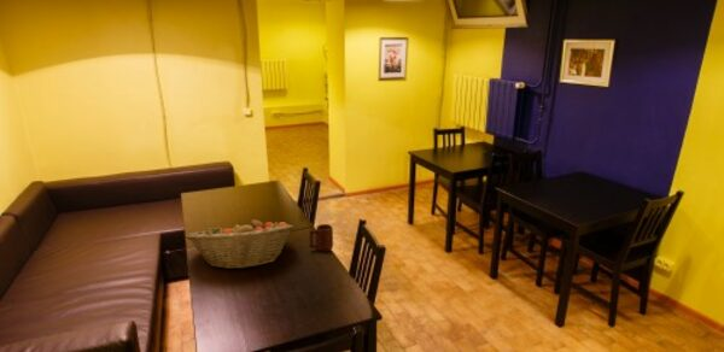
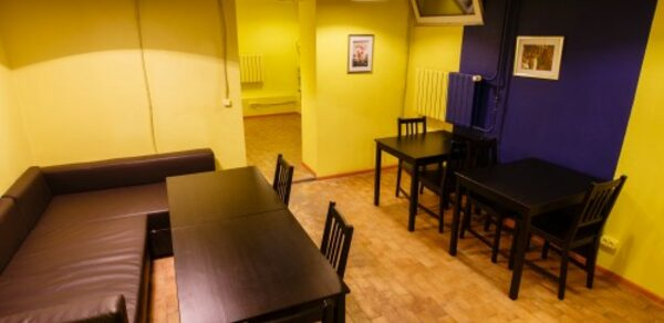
- fruit basket [185,218,294,270]
- mug [309,223,334,252]
